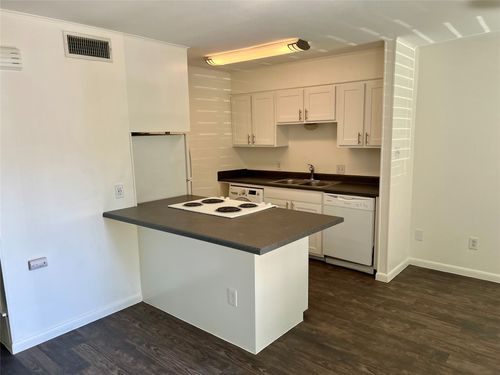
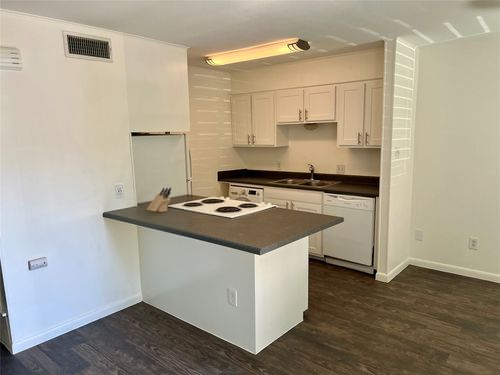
+ knife block [146,186,172,213]
